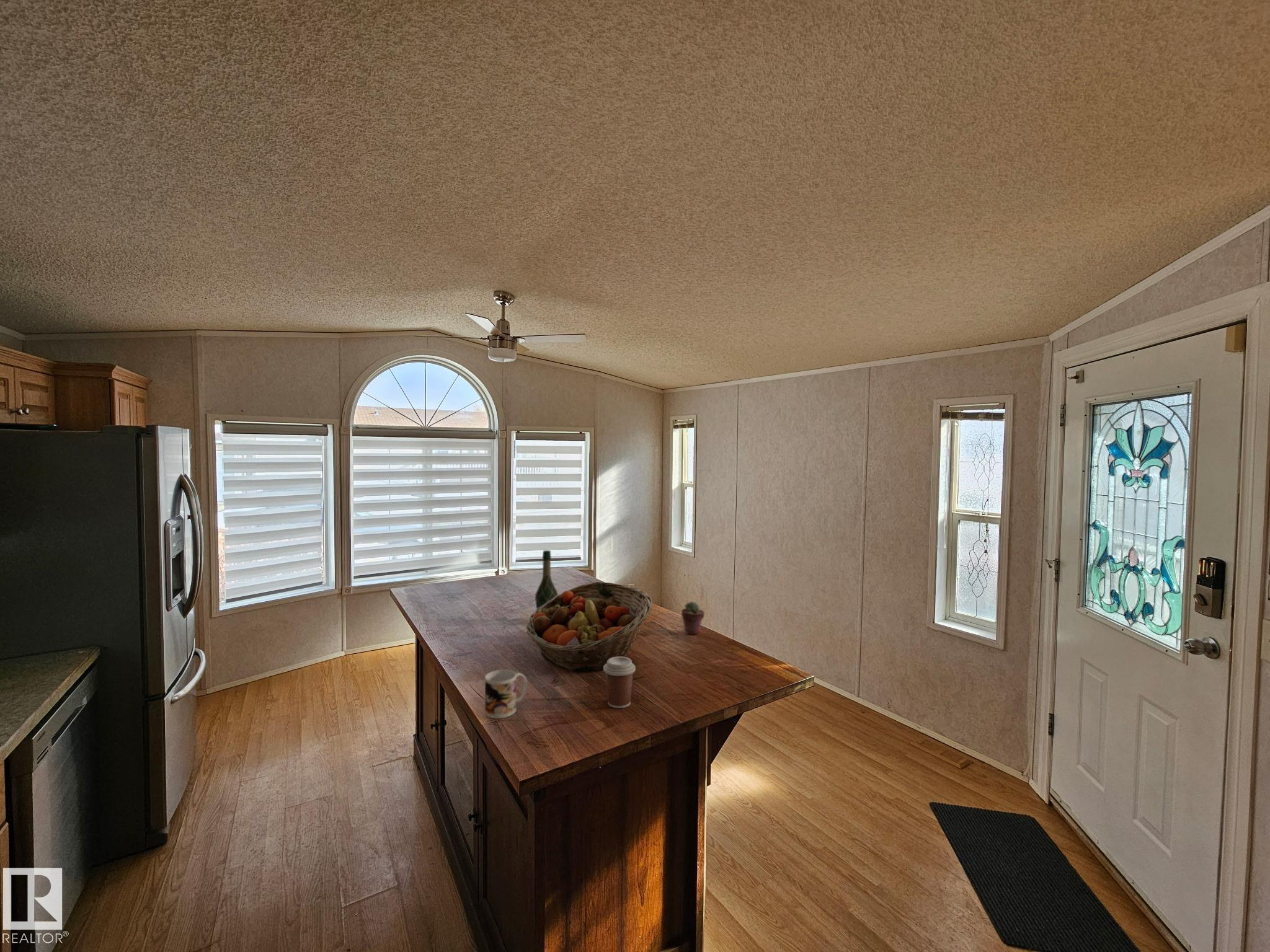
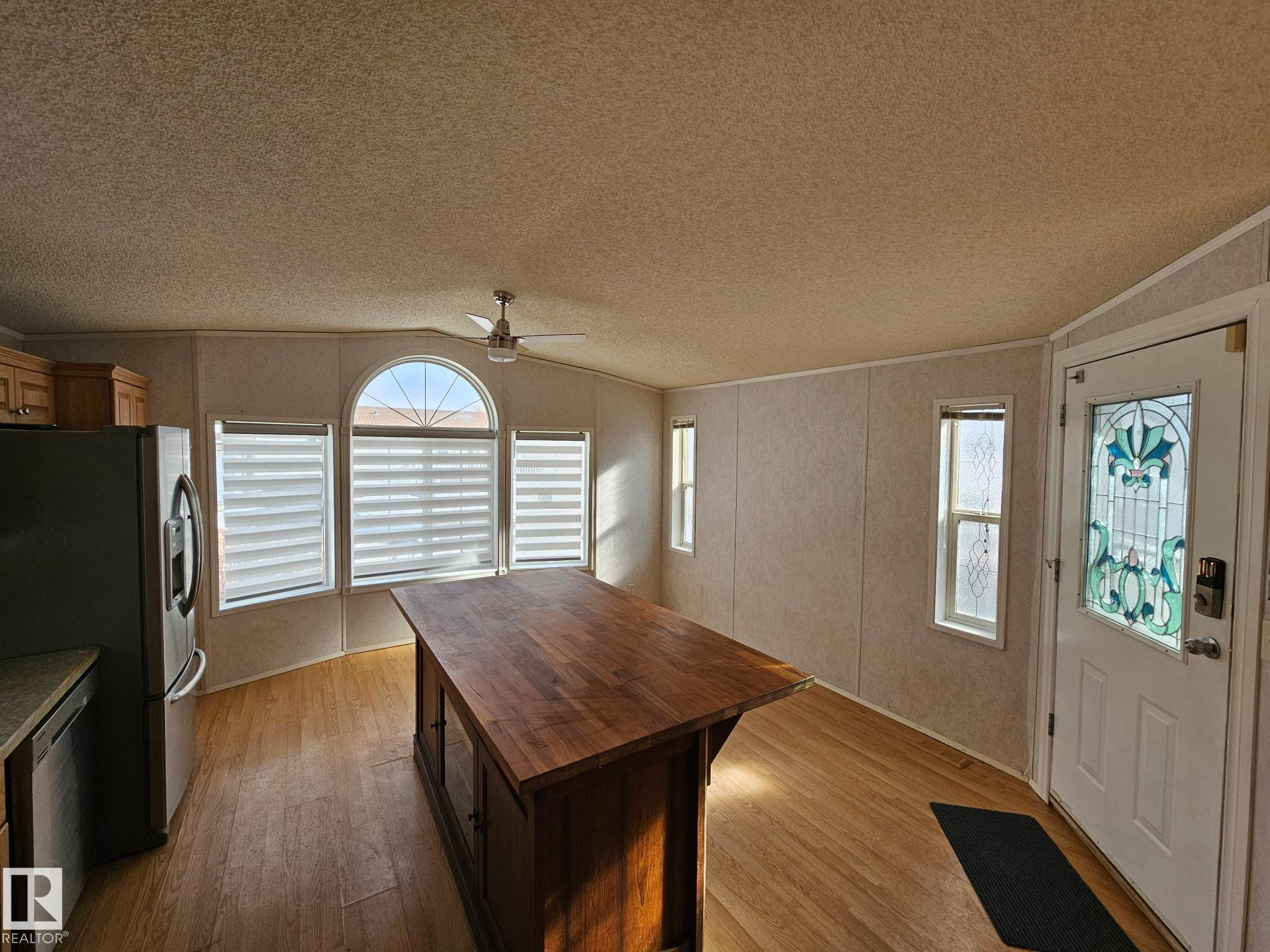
- mug [484,669,528,719]
- potted succulent [681,601,705,635]
- wine bottle [535,550,559,610]
- coffee cup [603,656,636,709]
- fruit basket [526,581,653,672]
